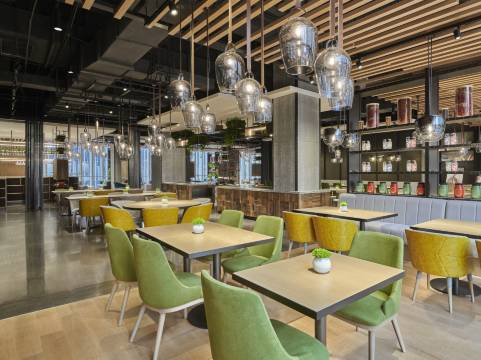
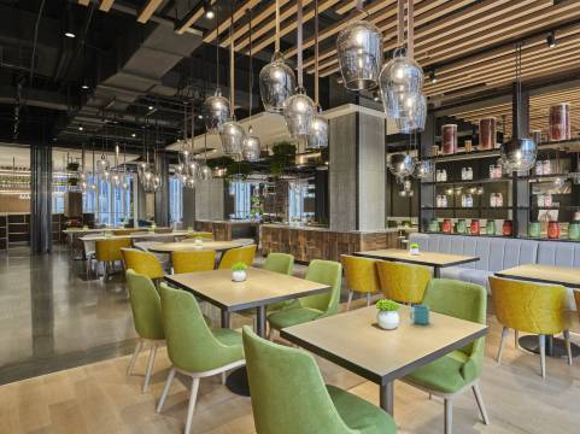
+ mug [409,304,430,326]
